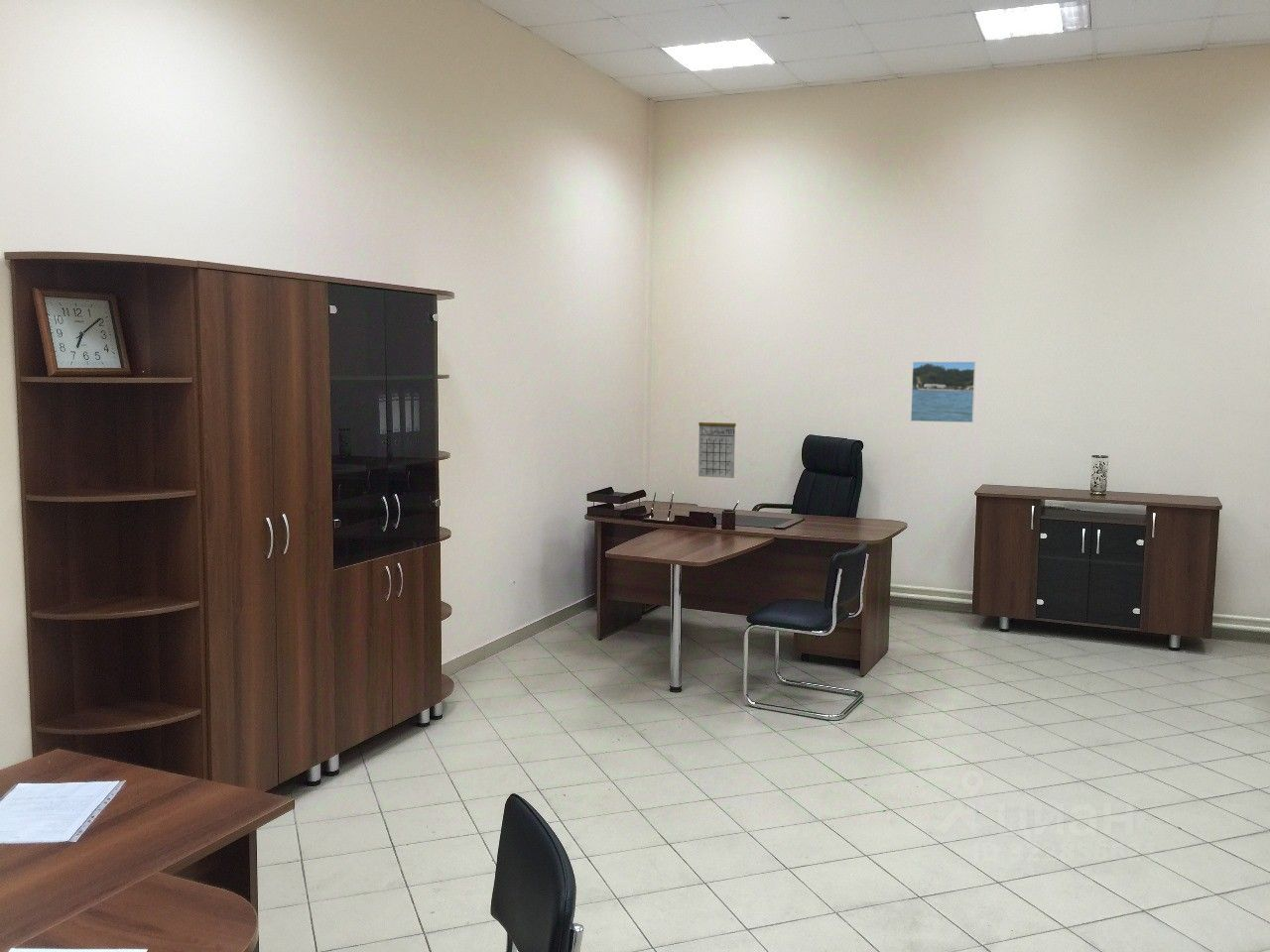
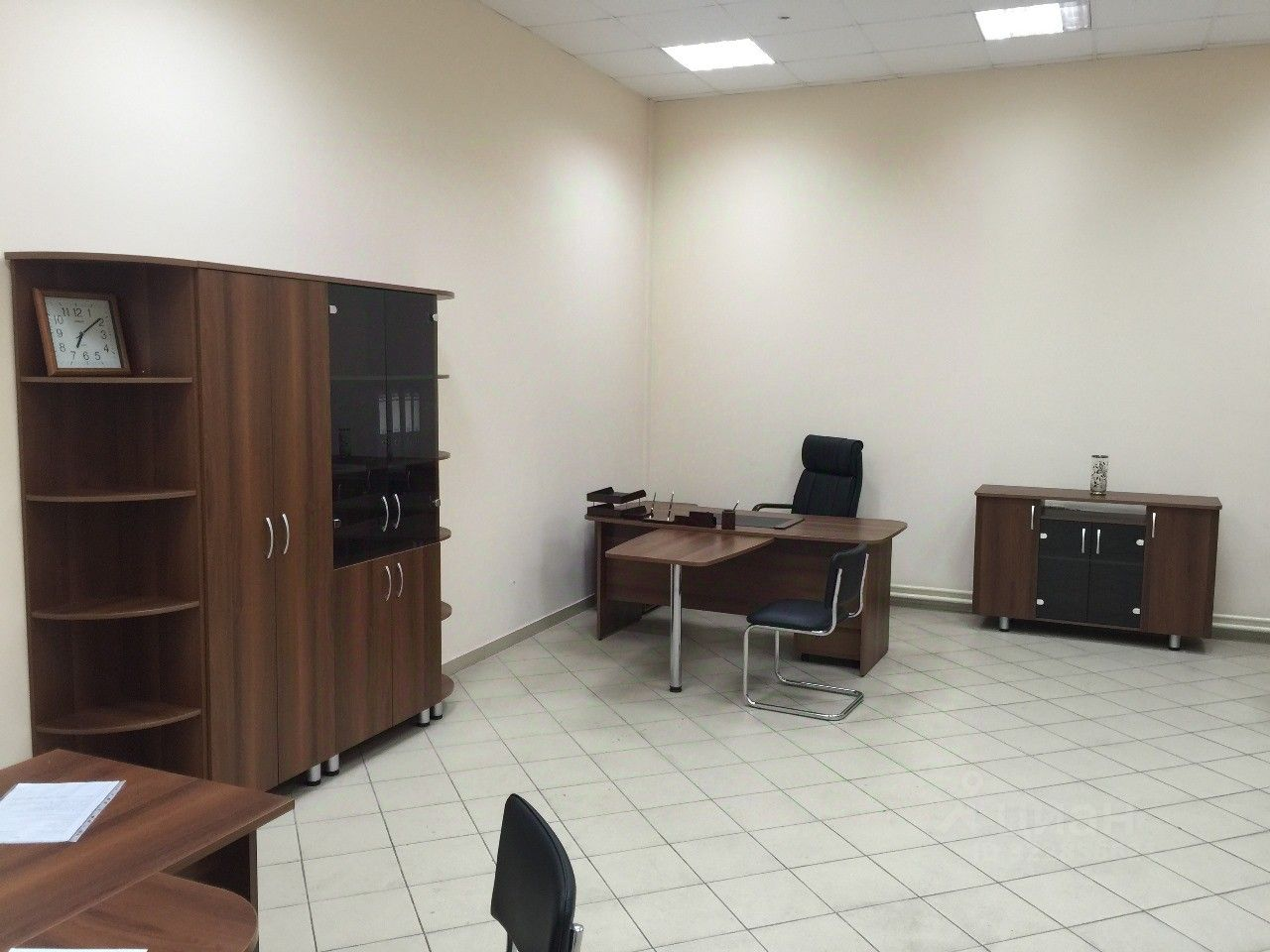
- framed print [910,361,976,423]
- calendar [698,411,737,479]
